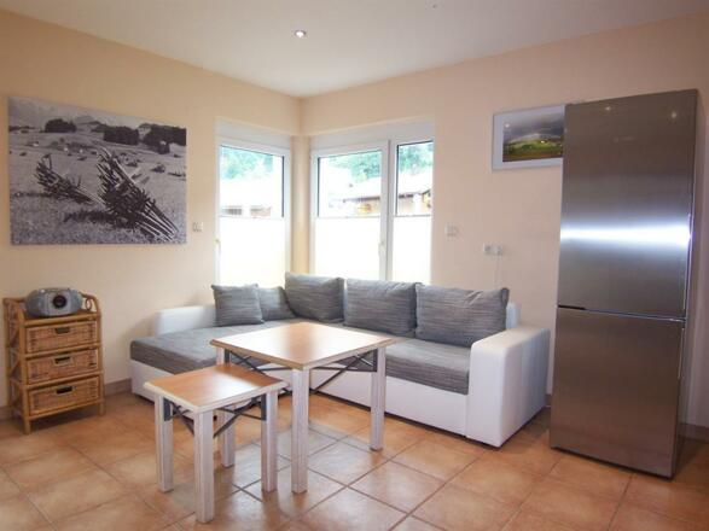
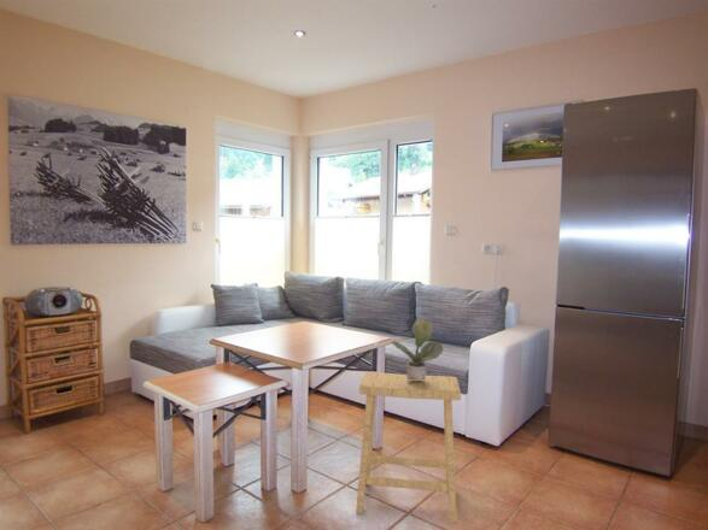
+ stool [355,371,462,524]
+ potted plant [390,317,445,381]
